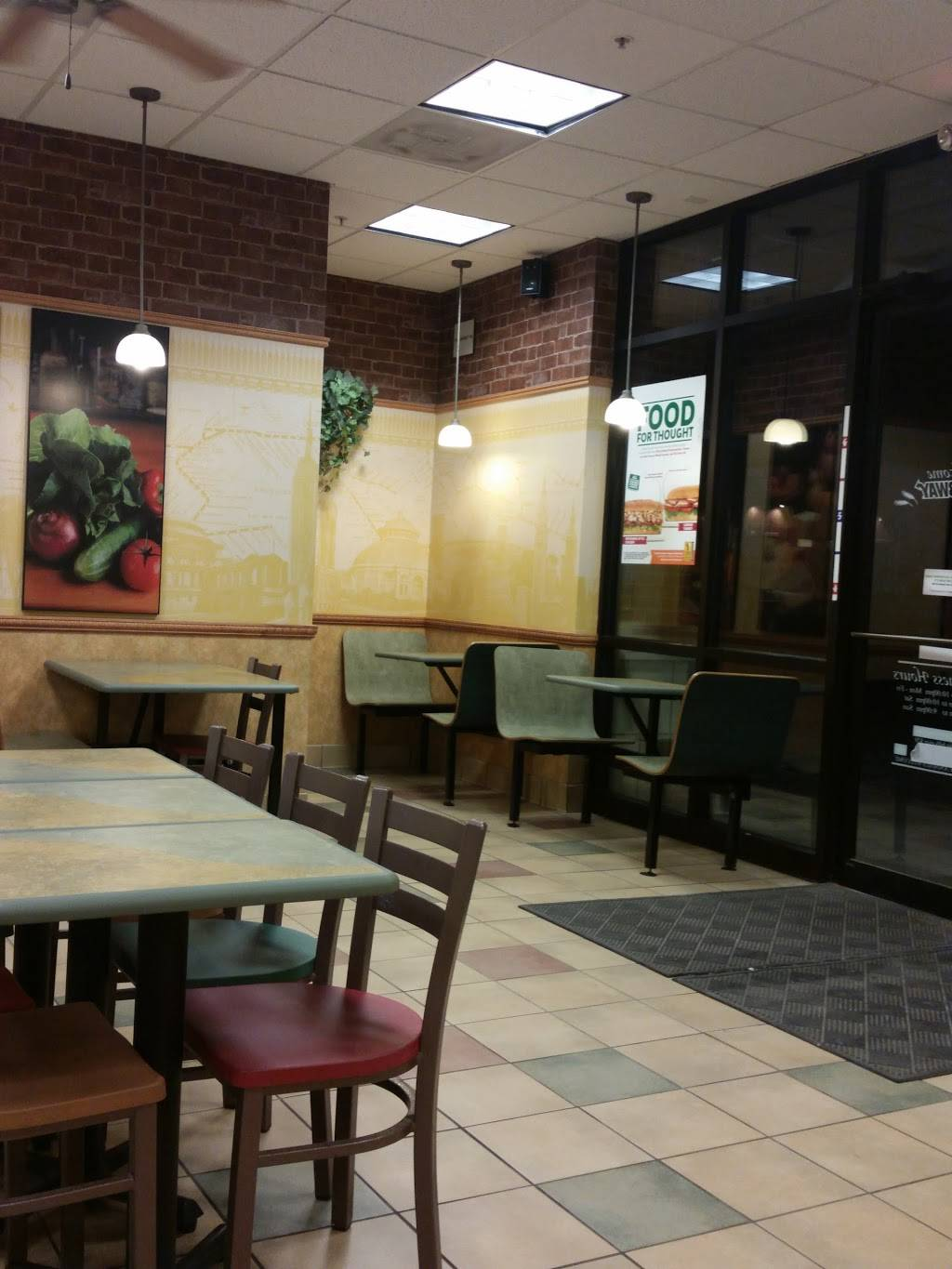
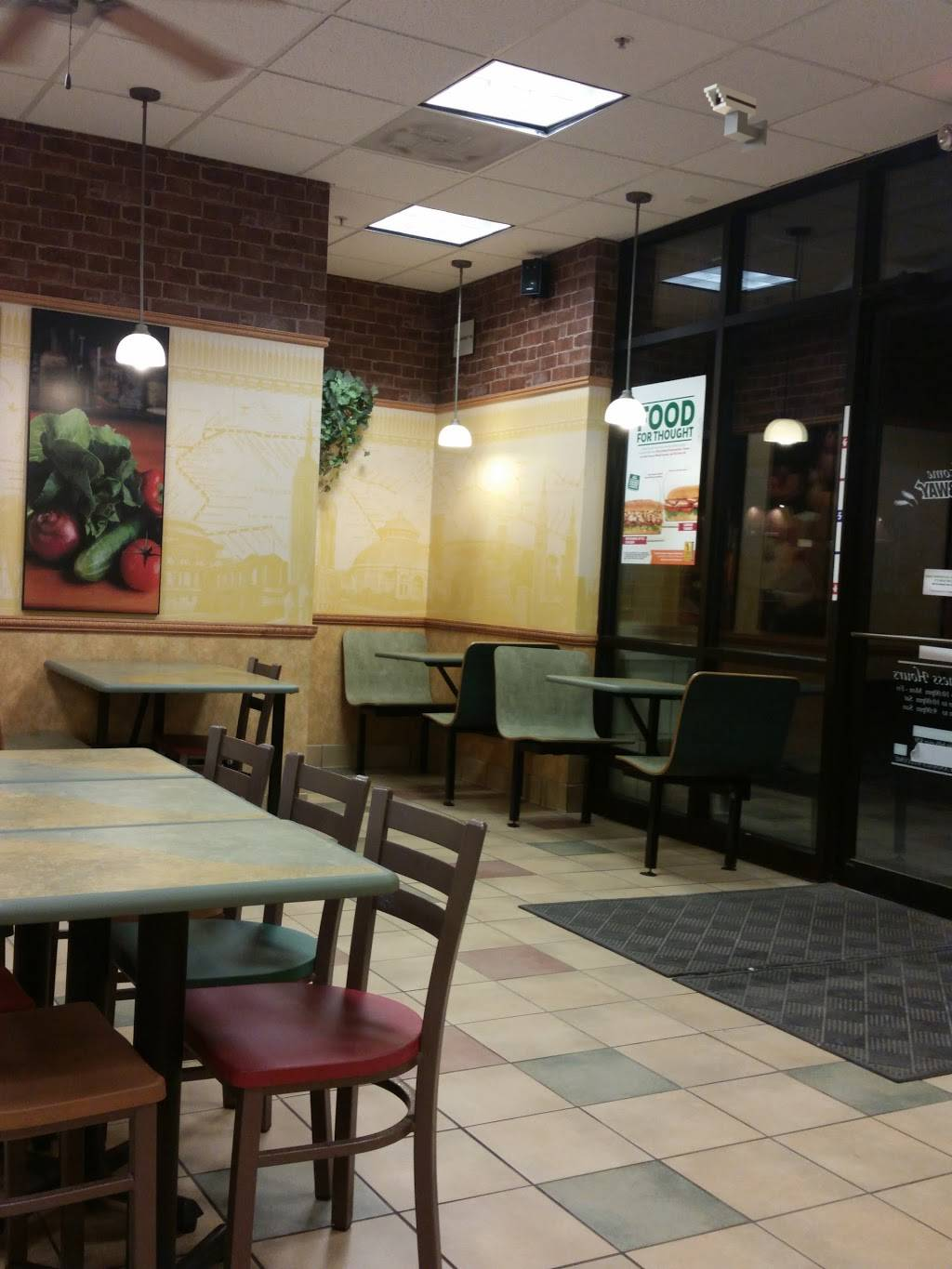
+ security camera [703,83,769,154]
